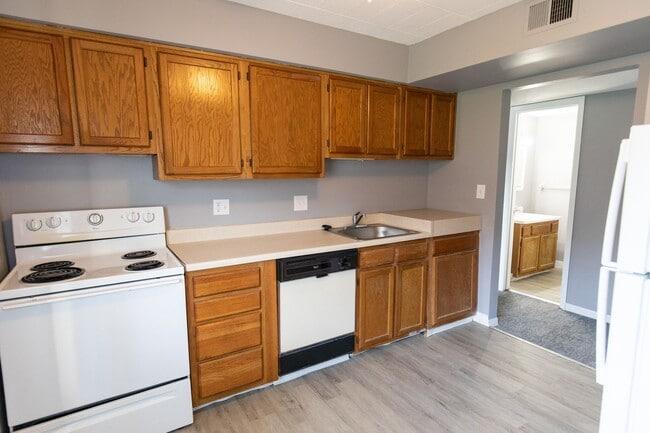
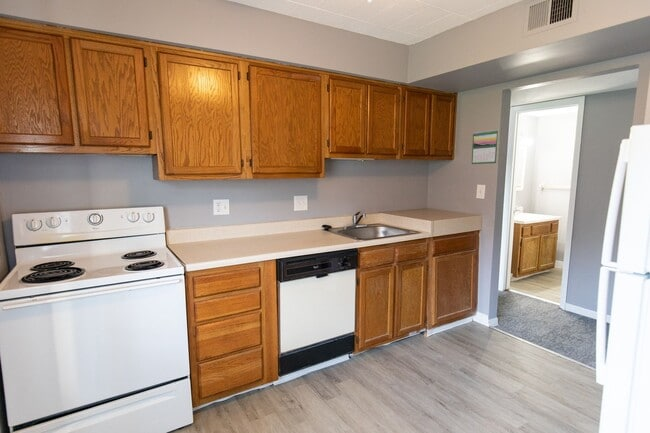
+ calendar [471,129,499,165]
